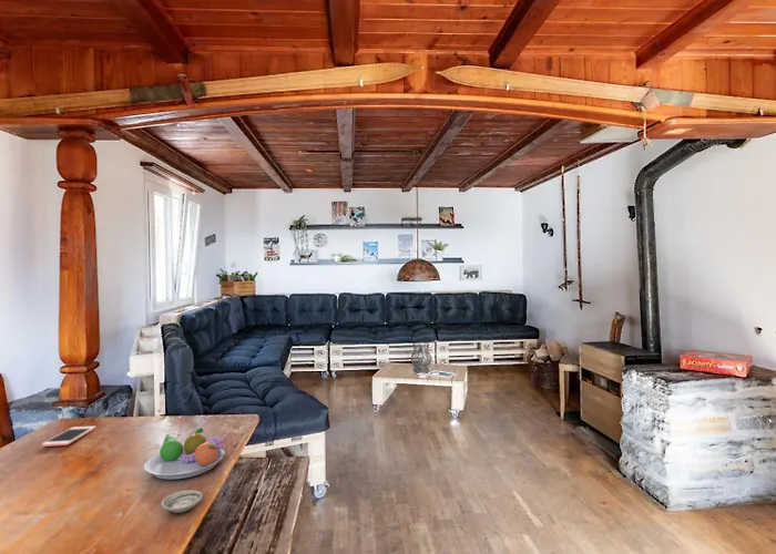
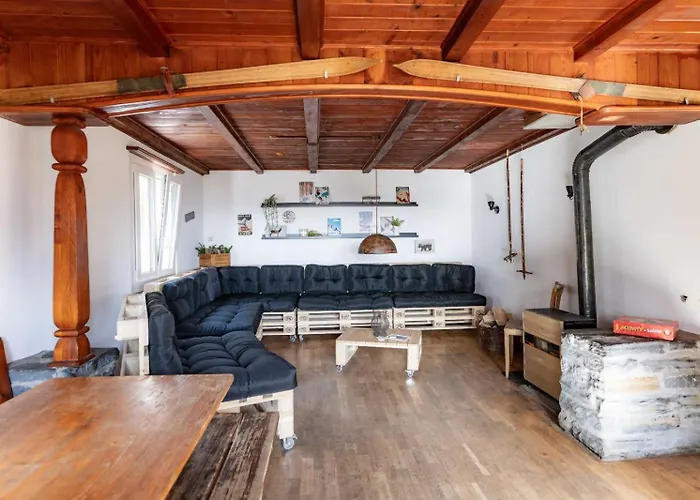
- fruit bowl [143,427,226,481]
- cell phone [41,425,96,448]
- saucer [161,490,203,514]
